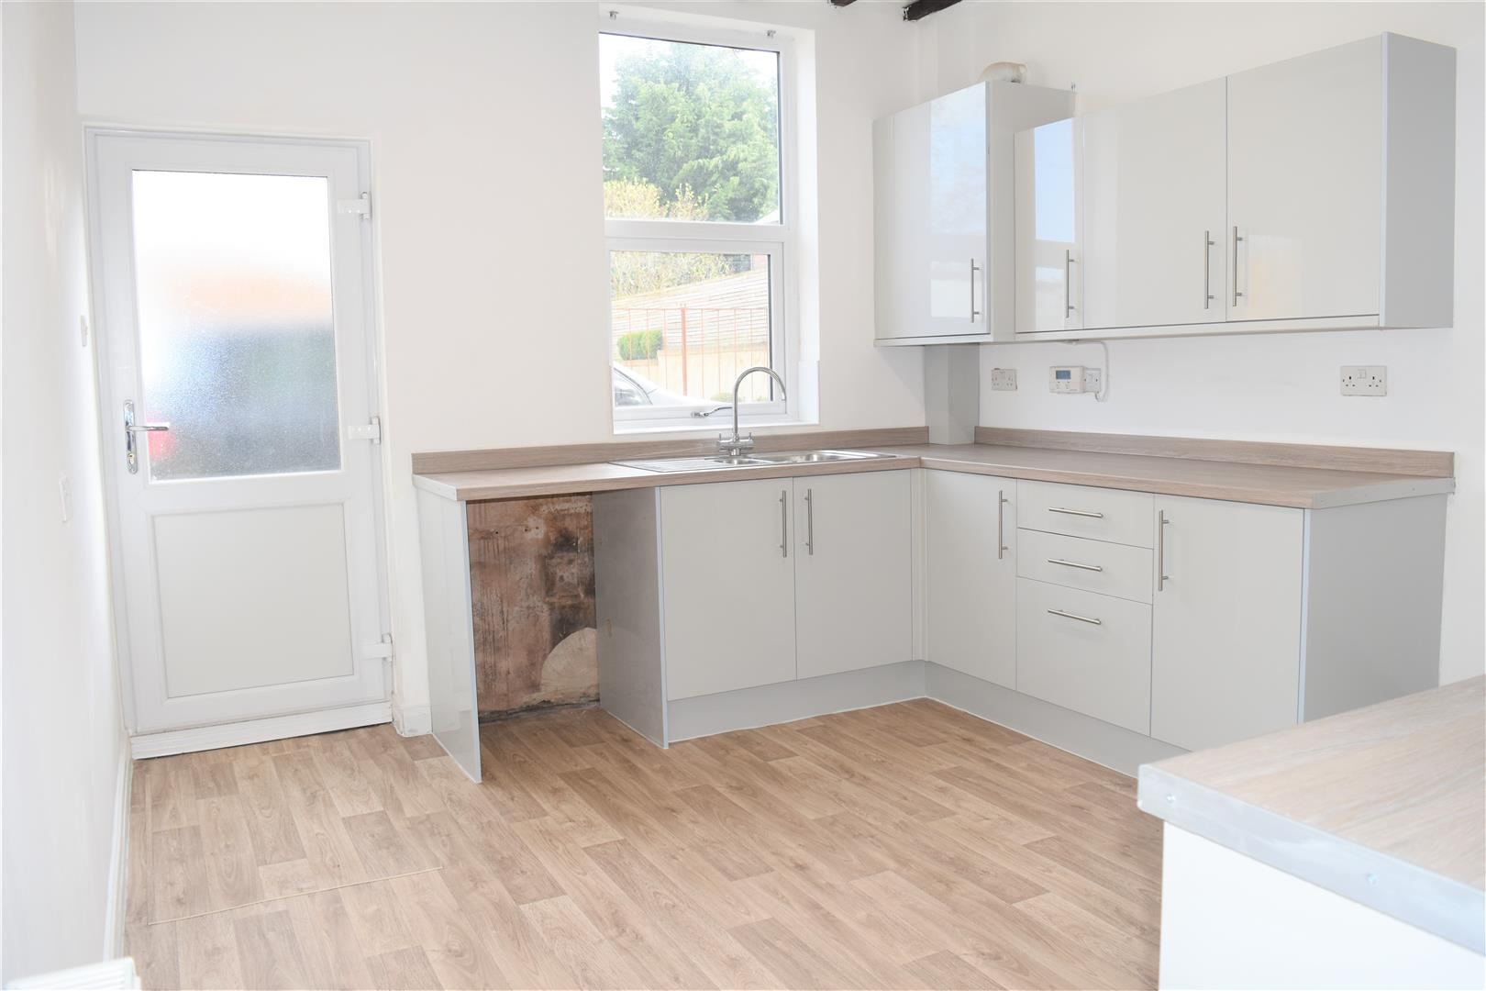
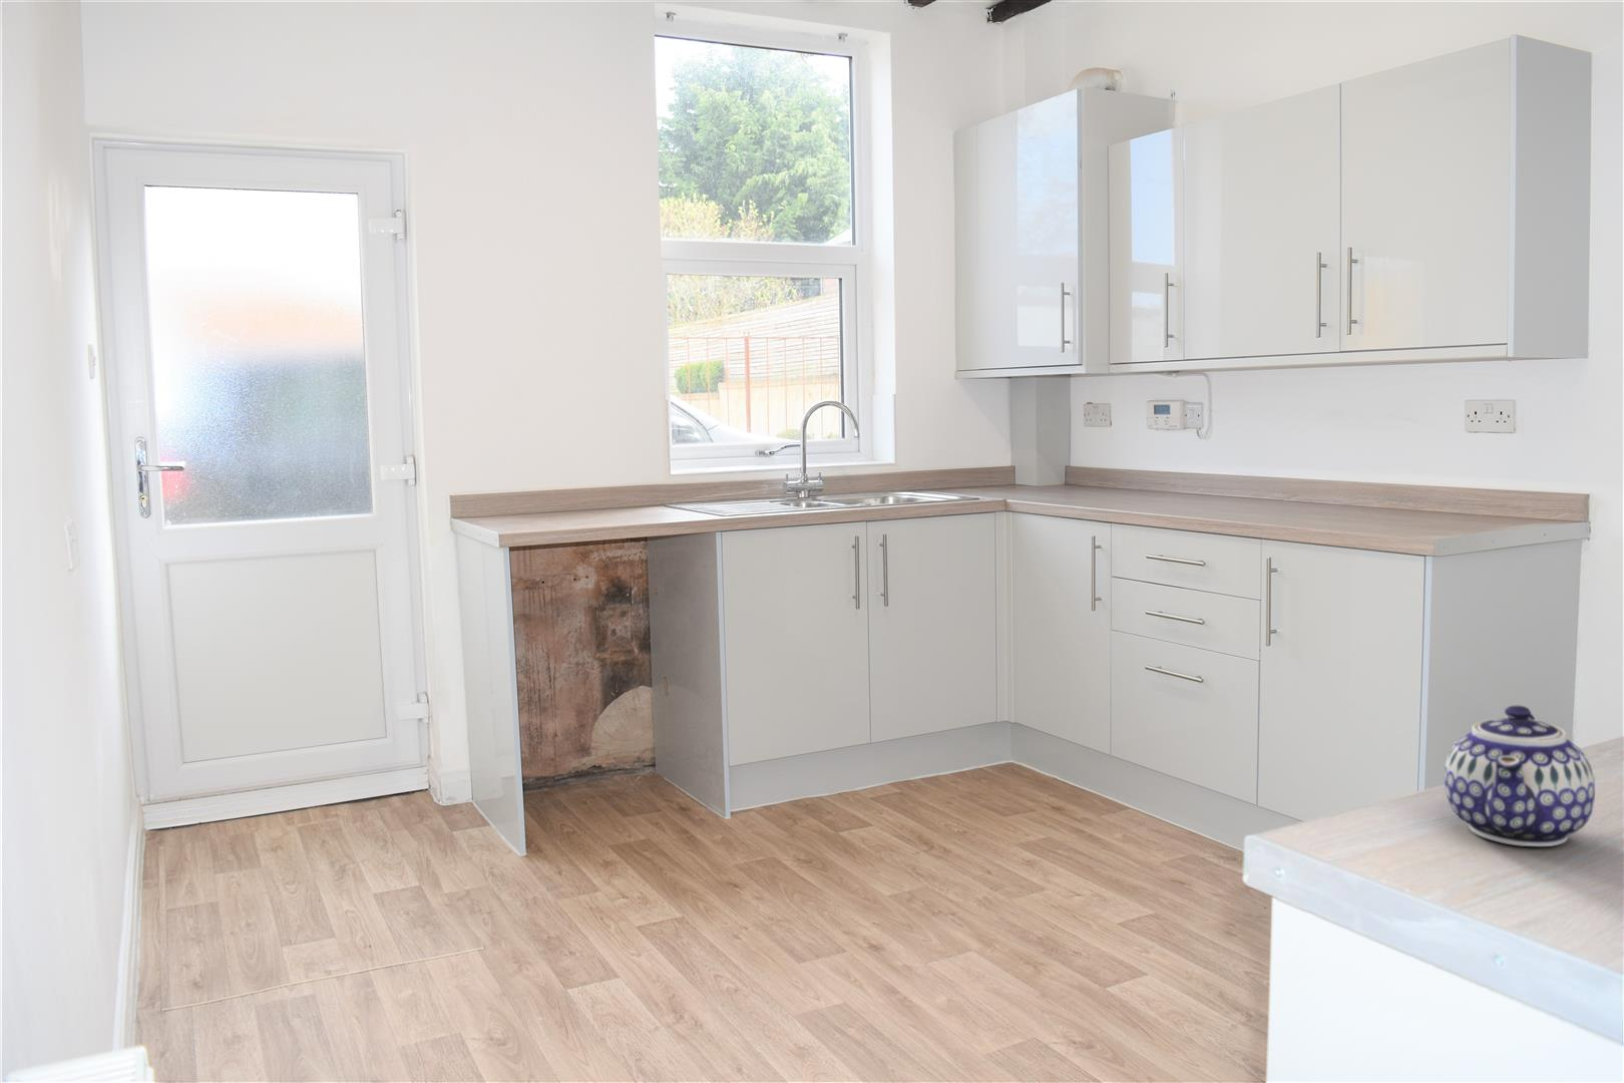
+ teapot [1444,703,1596,847]
